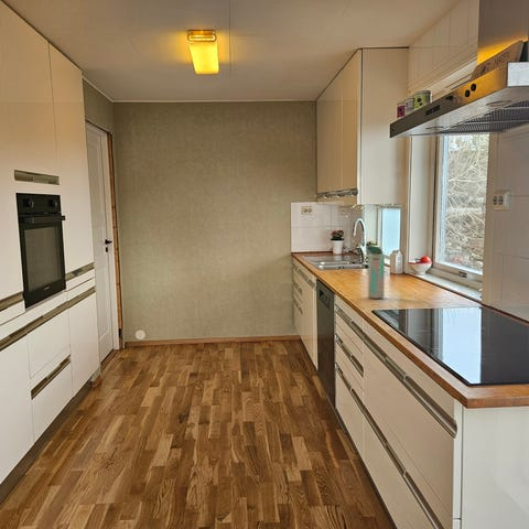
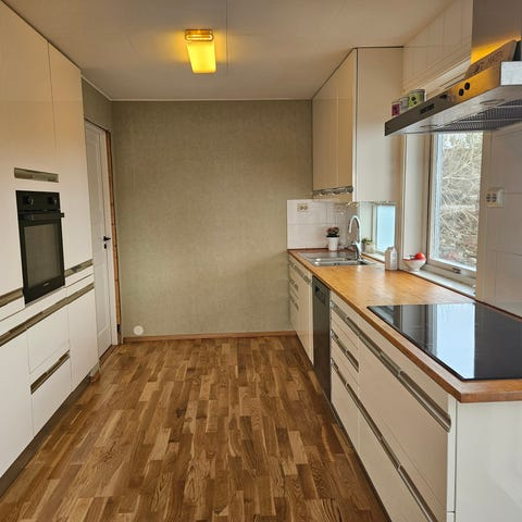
- water bottle [366,245,386,300]
